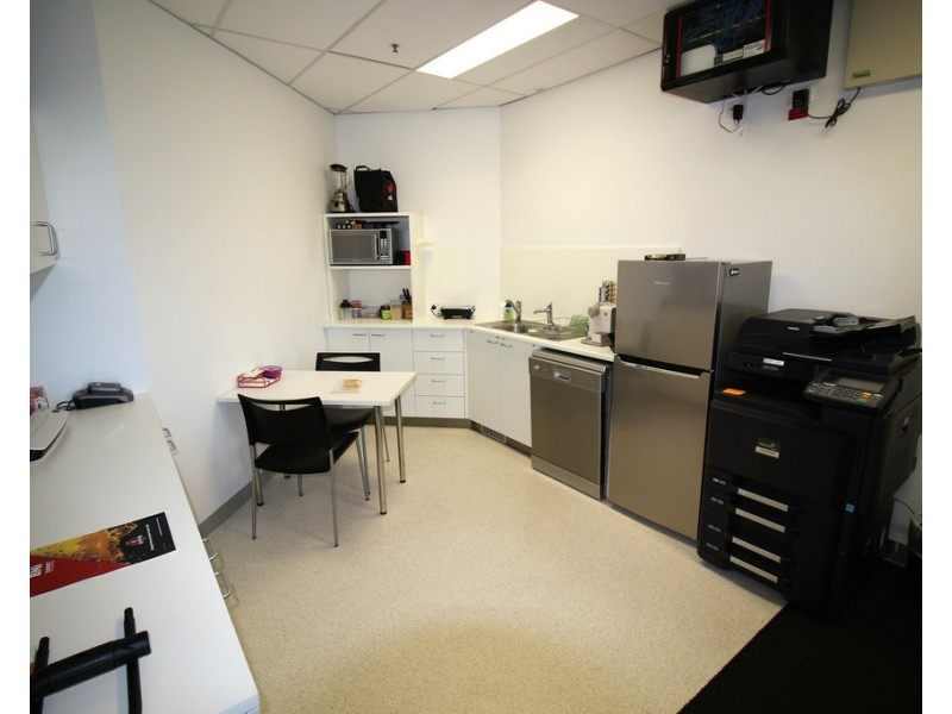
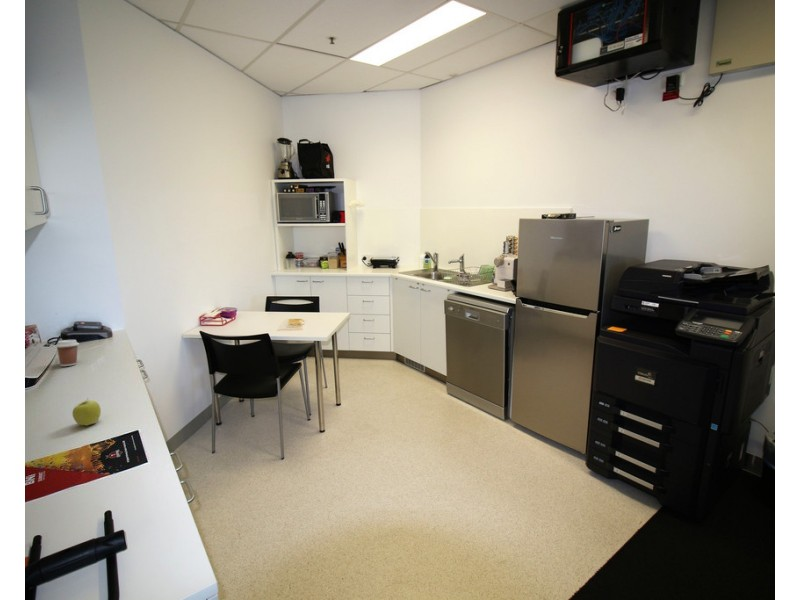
+ apple [71,399,102,426]
+ coffee cup [54,339,80,367]
